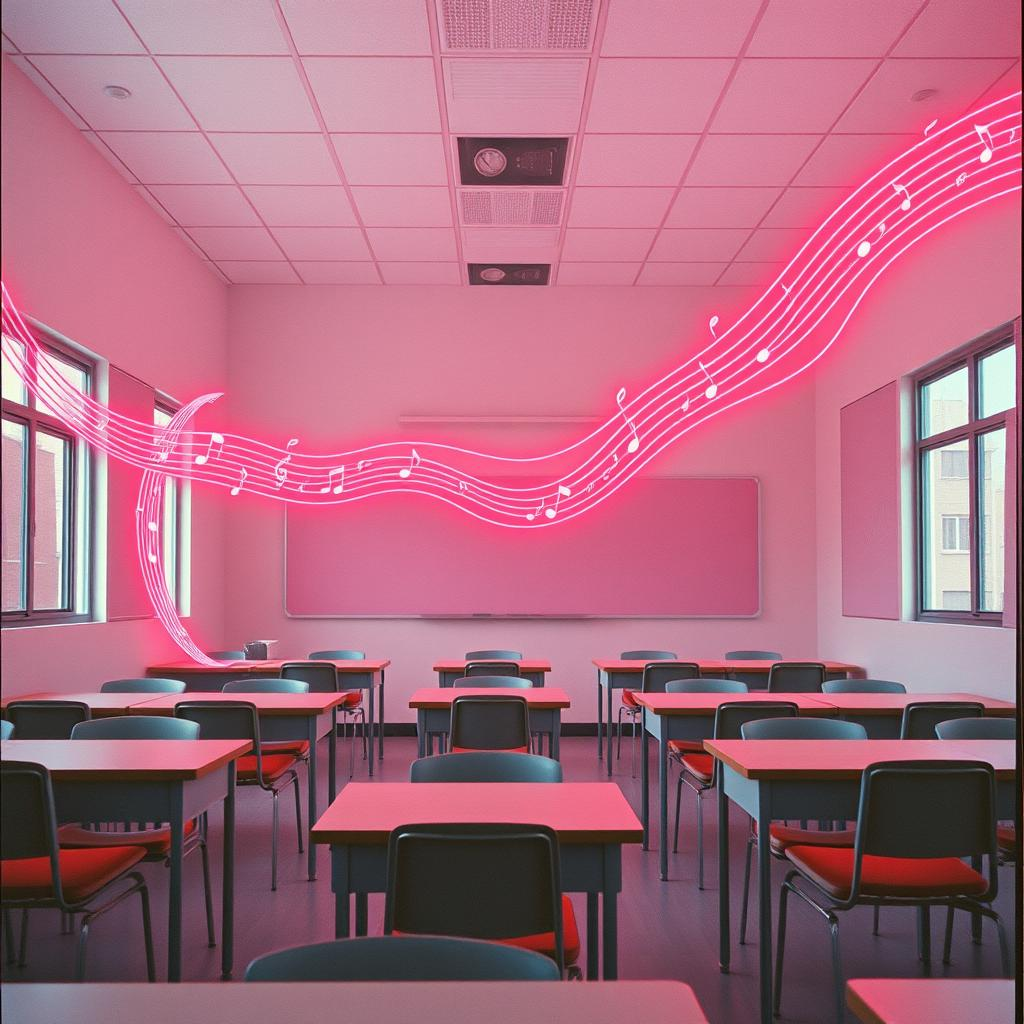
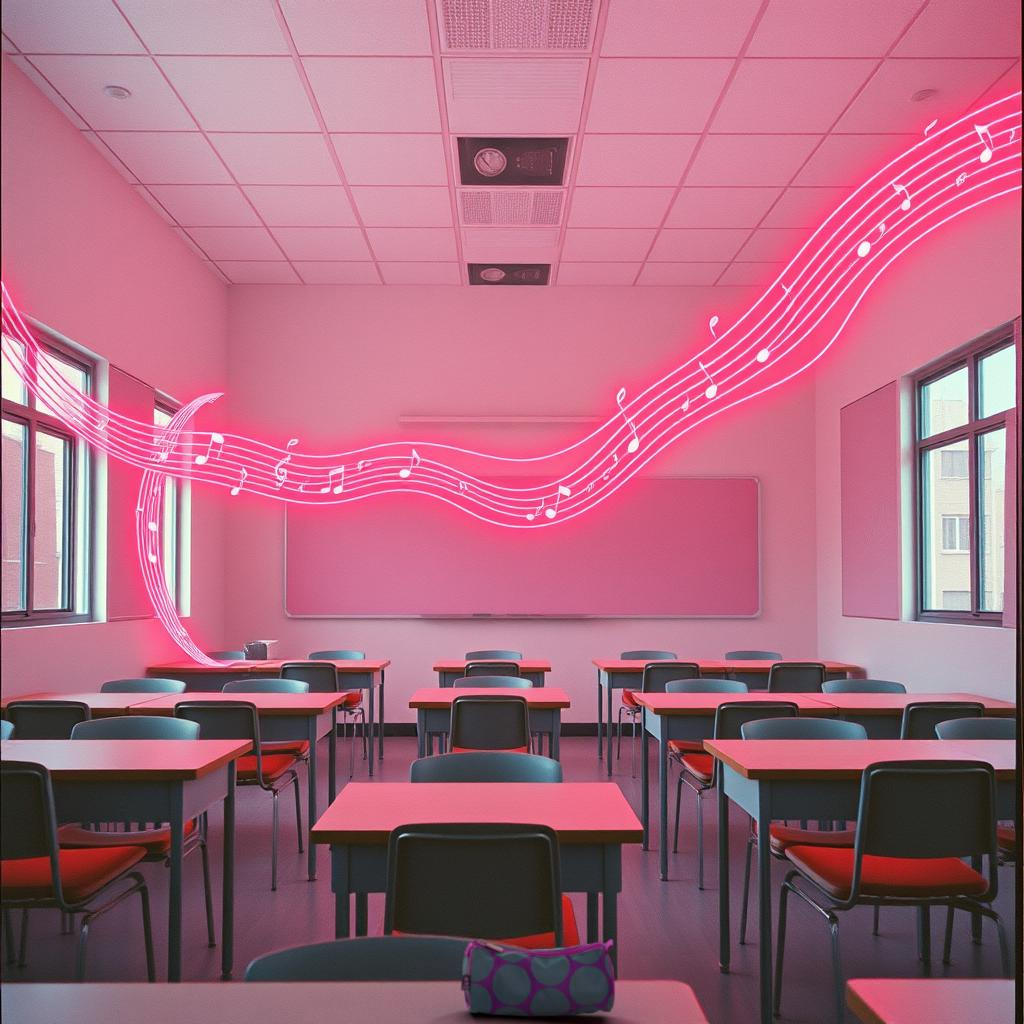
+ pencil case [460,938,616,1017]
